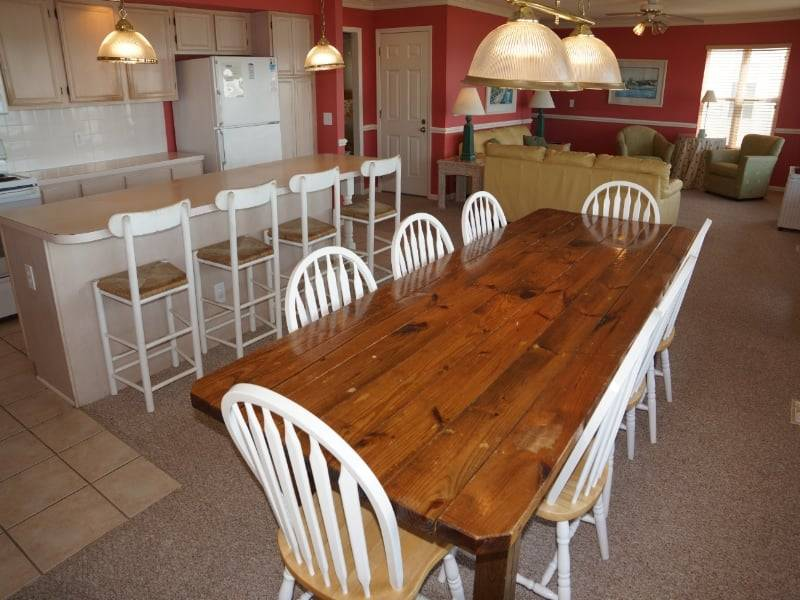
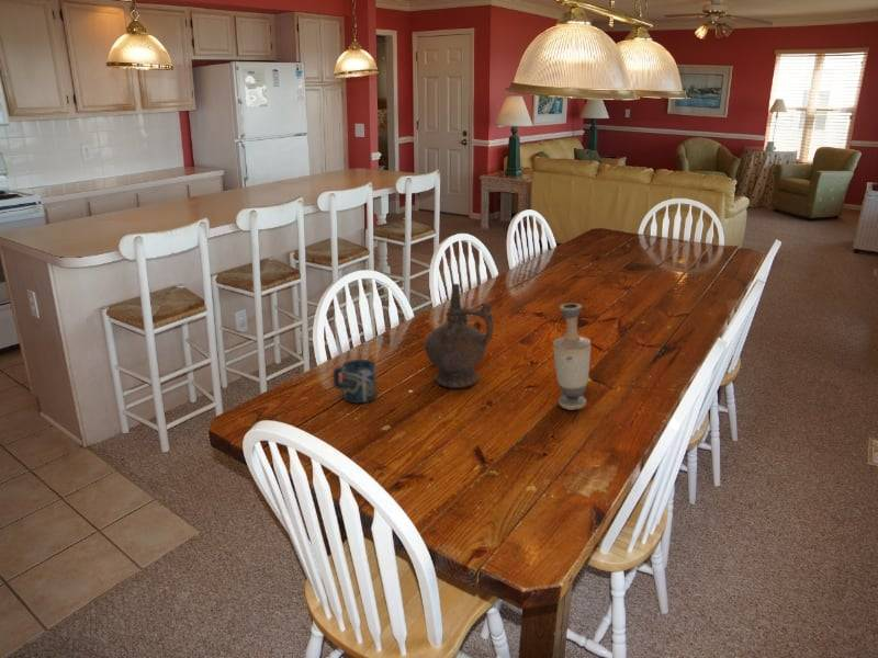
+ cup [333,359,378,405]
+ ceremonial vessel [424,283,495,389]
+ vase [552,302,592,411]
